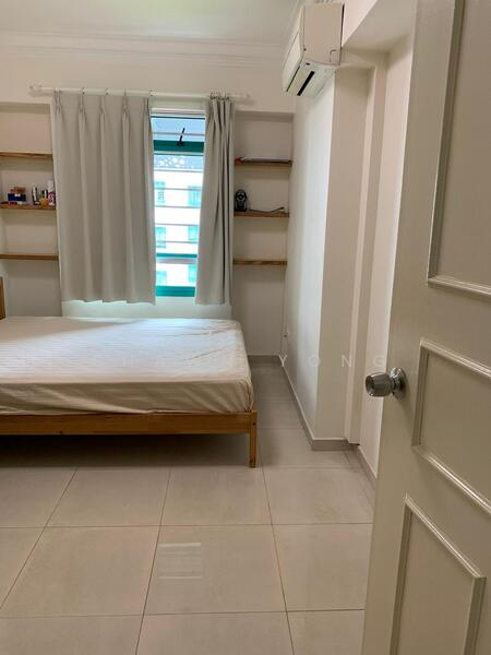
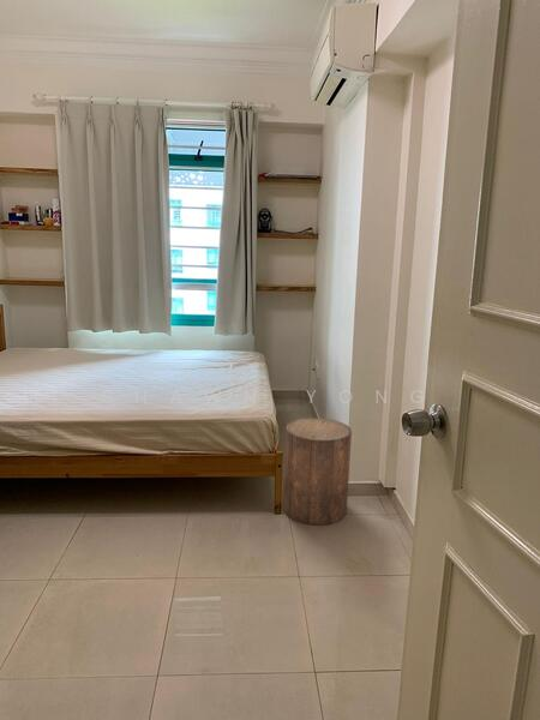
+ stool [282,416,353,527]
